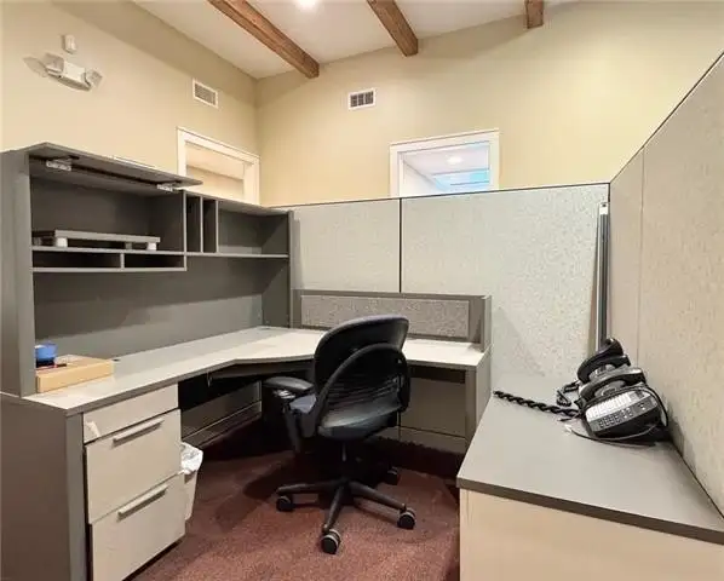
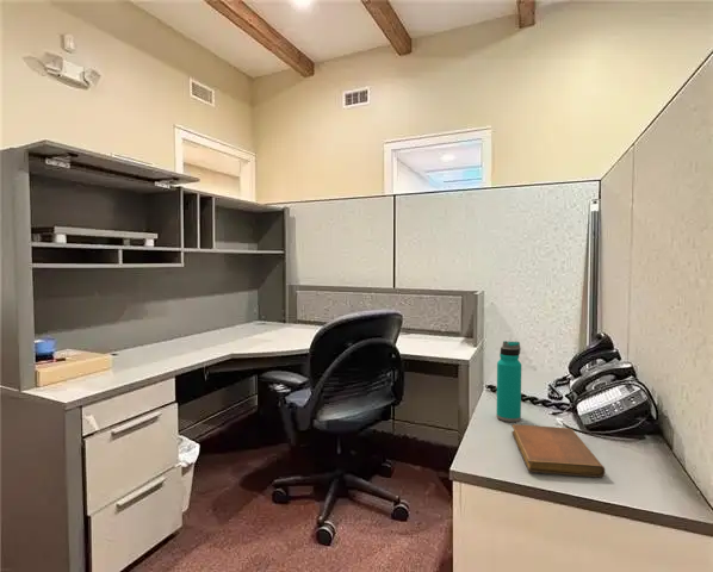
+ notebook [510,423,606,478]
+ water bottle [495,340,522,423]
